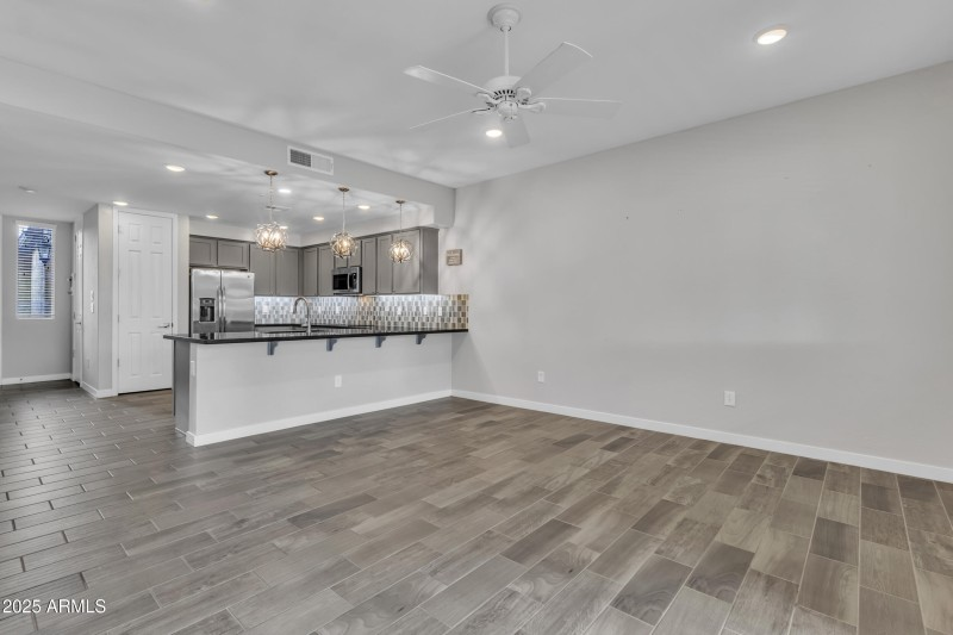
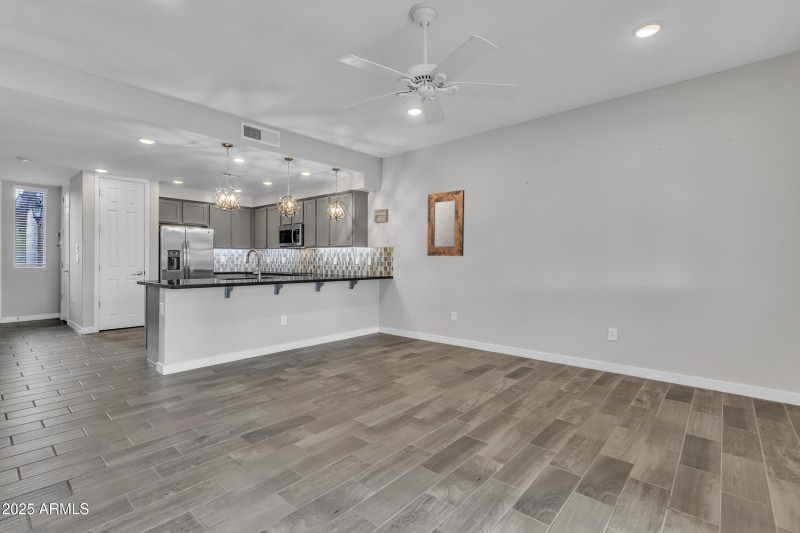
+ home mirror [426,189,465,257]
